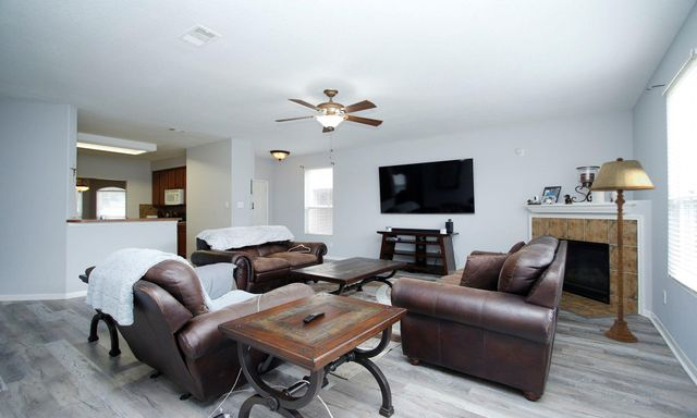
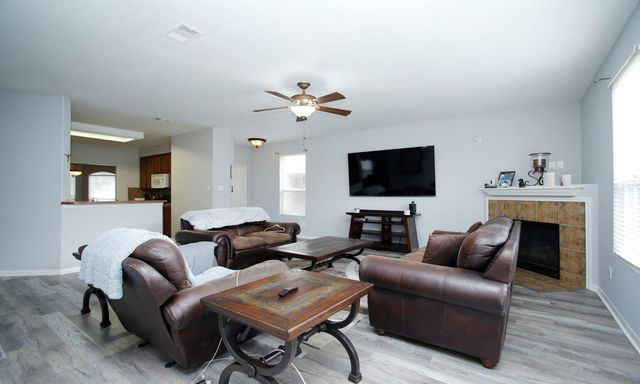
- floor lamp [588,157,657,344]
